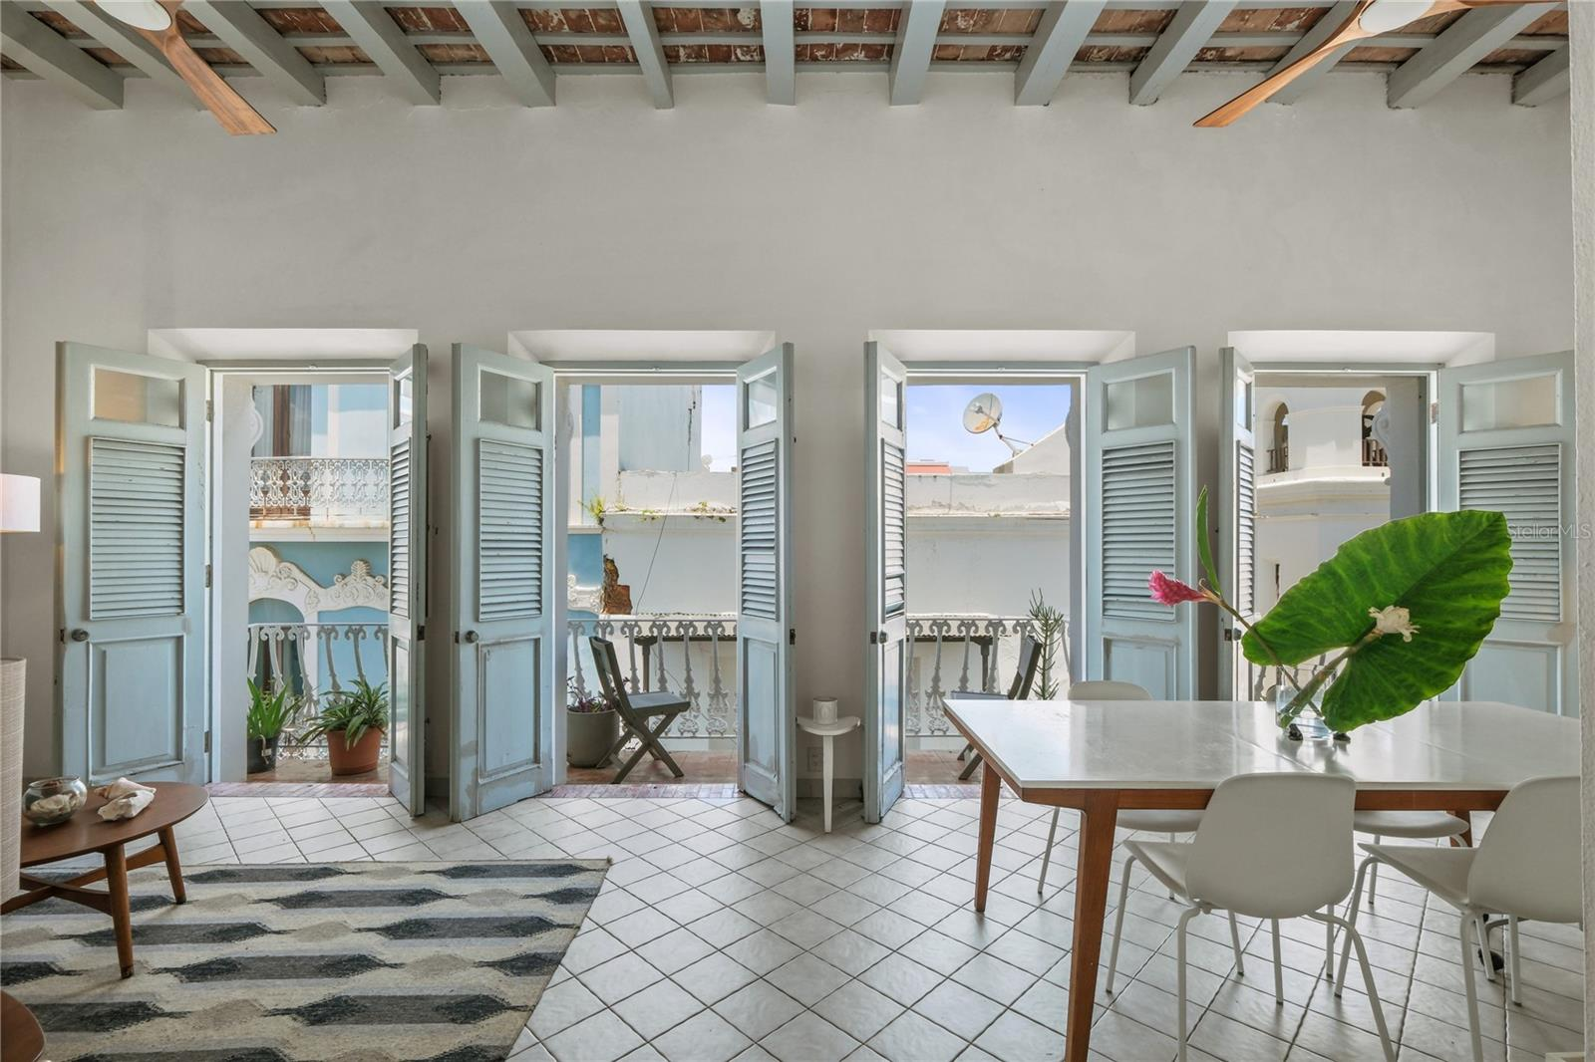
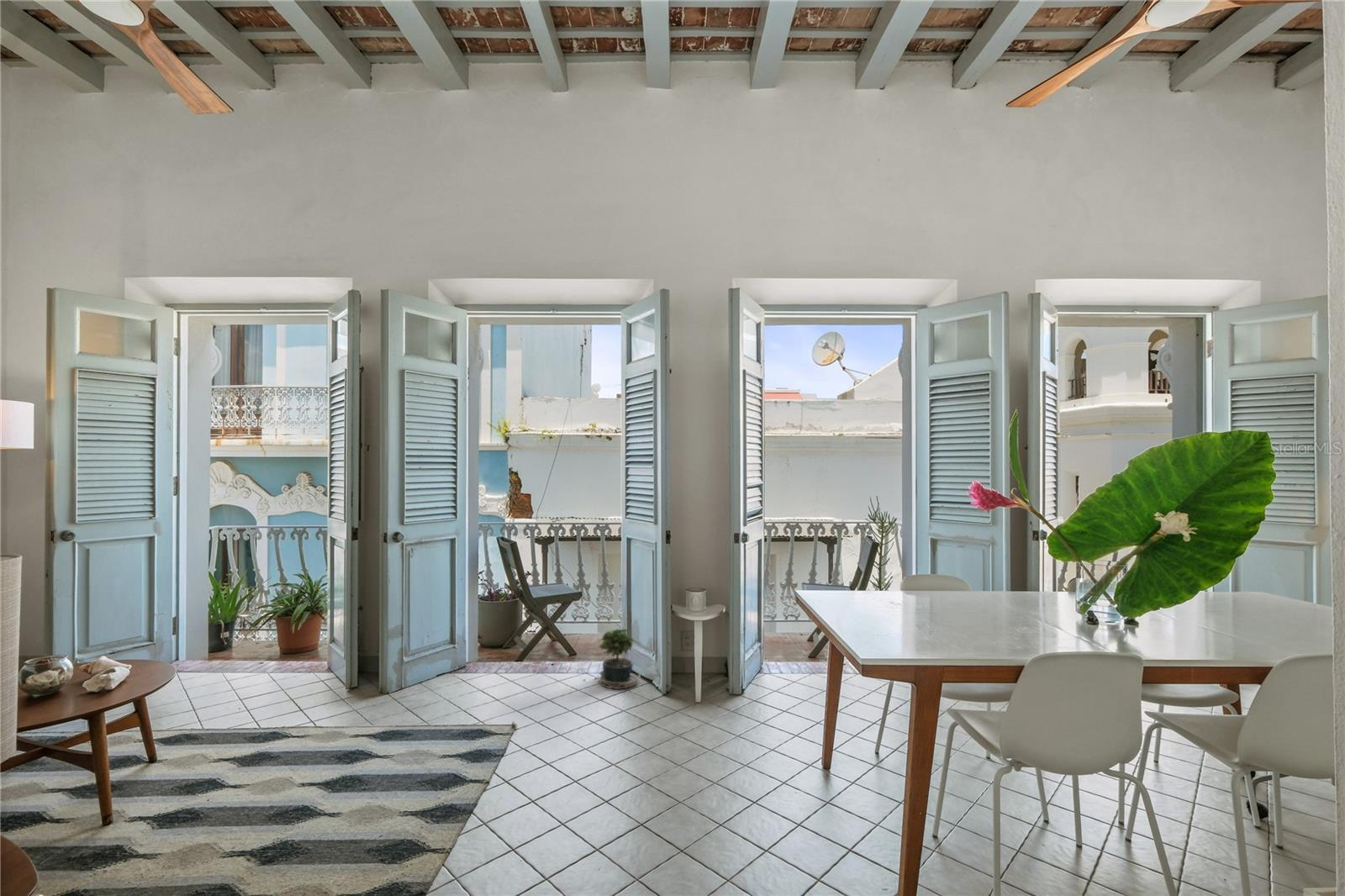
+ potted plant [583,628,641,690]
